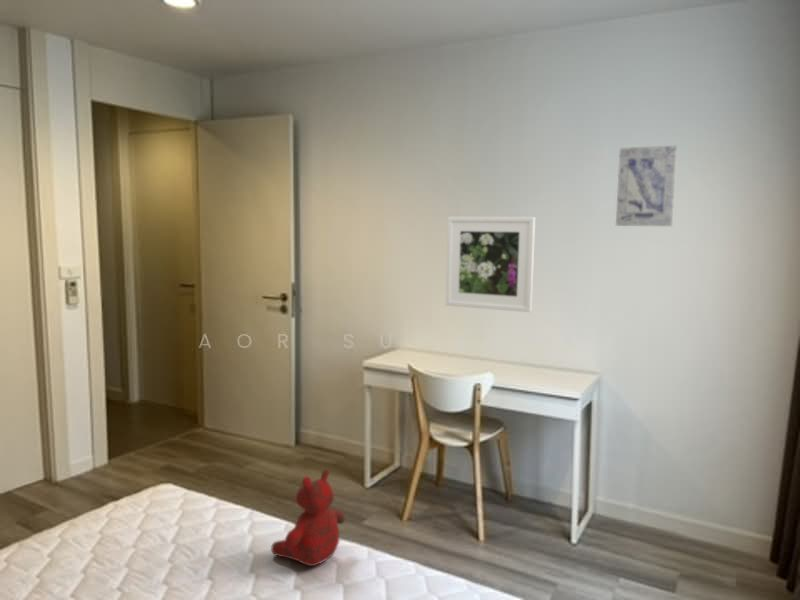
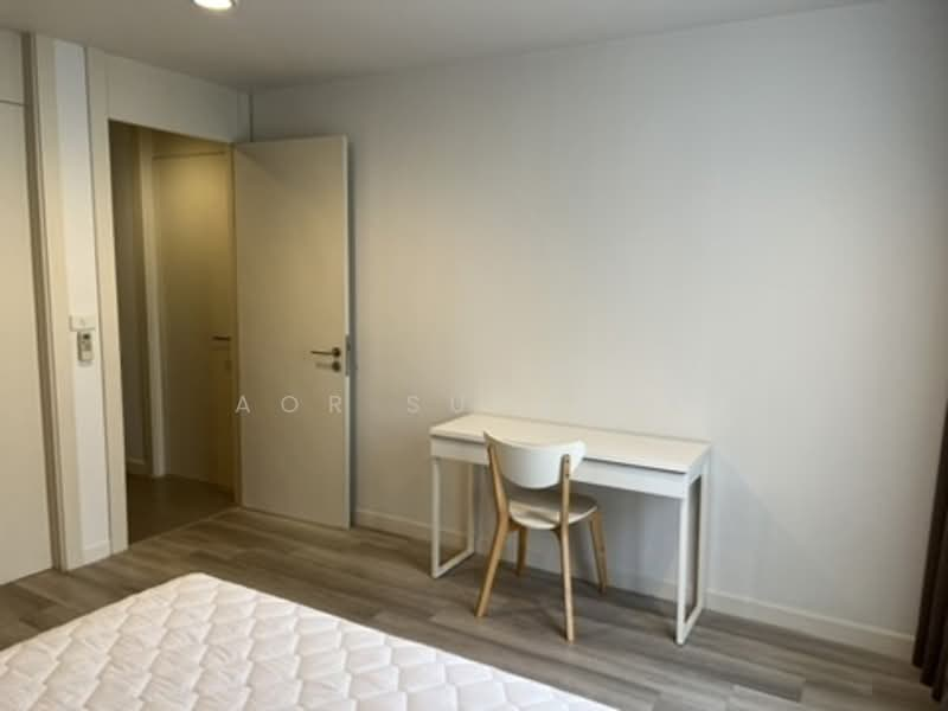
- wall art [615,144,678,227]
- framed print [445,216,536,313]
- teddy bear [270,468,346,567]
